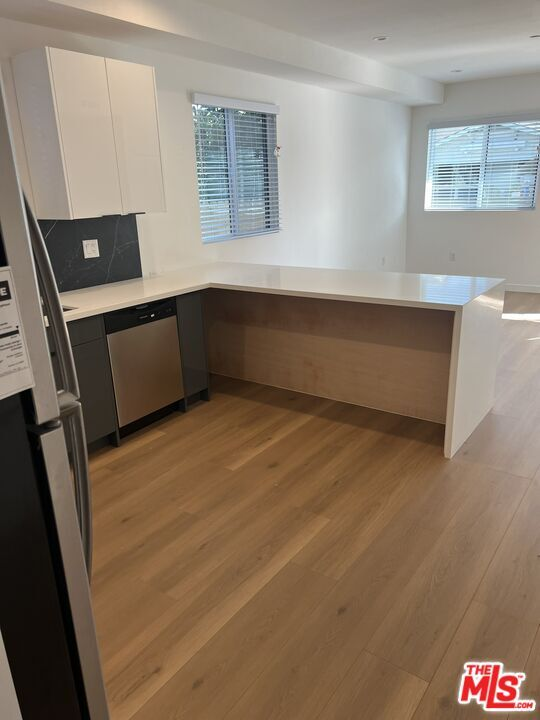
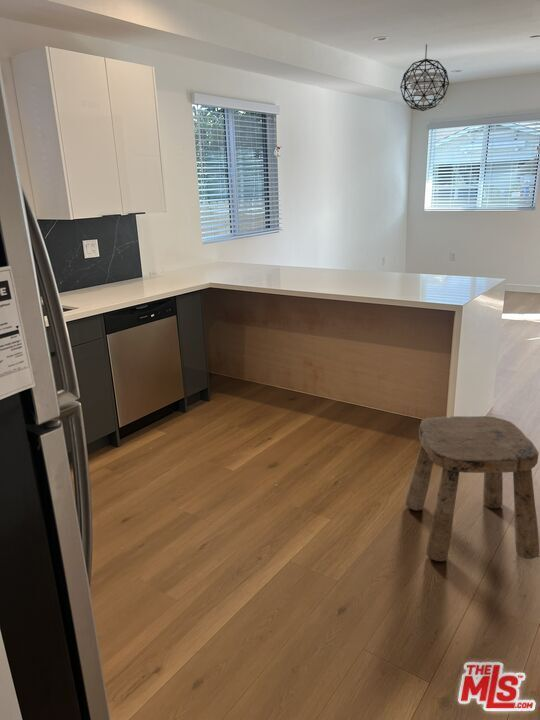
+ pendant light [399,43,450,112]
+ stool [404,415,540,562]
